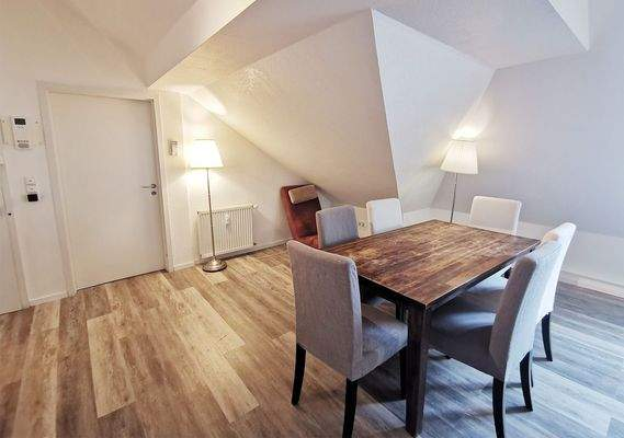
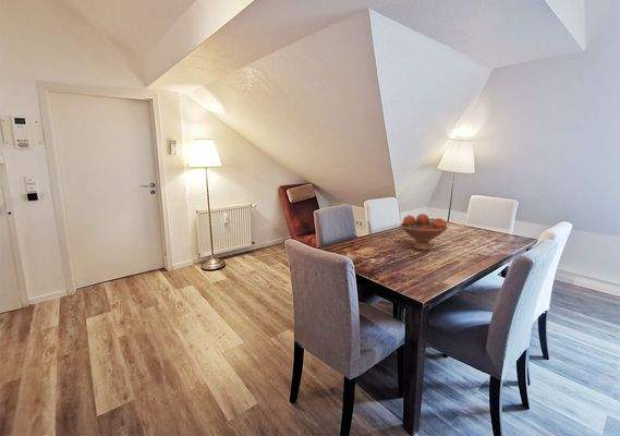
+ fruit bowl [399,213,449,251]
